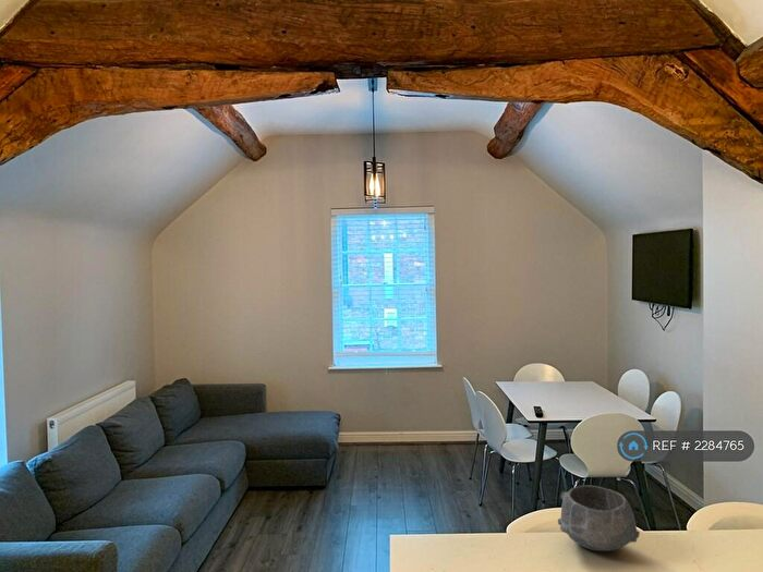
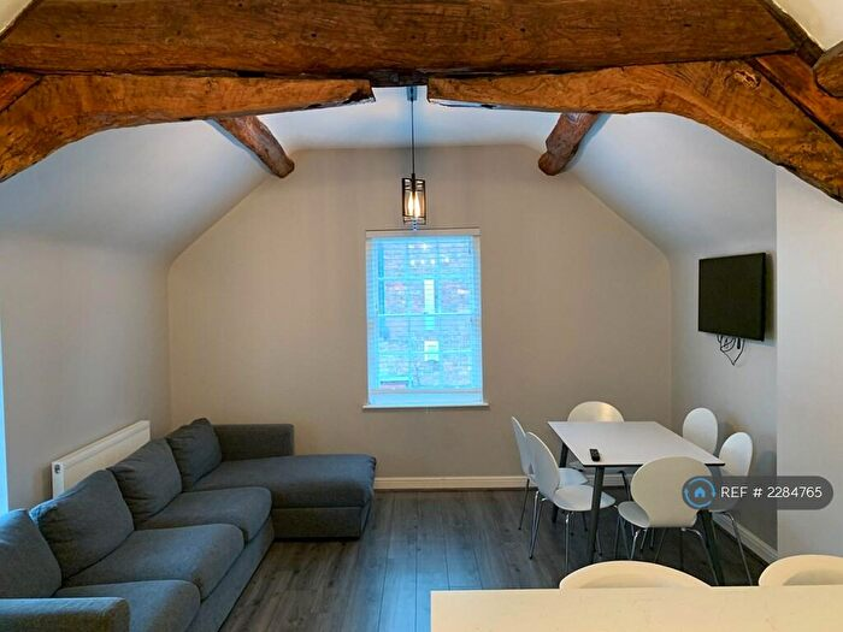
- bowl [557,484,641,552]
